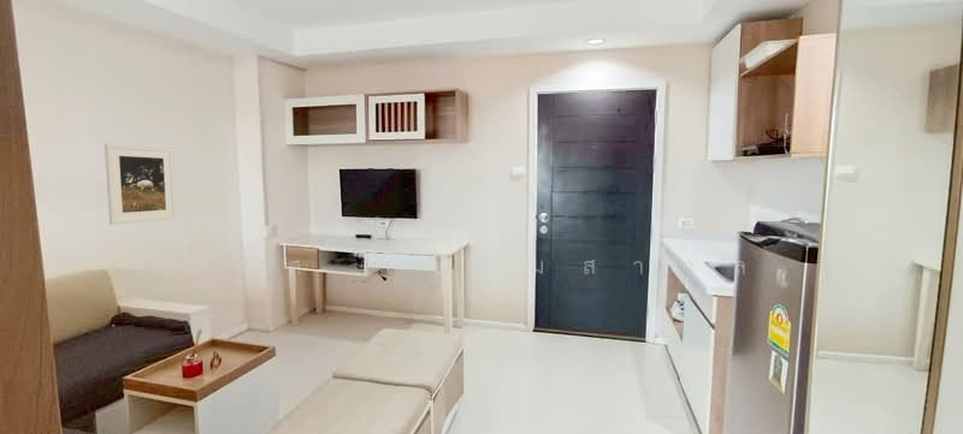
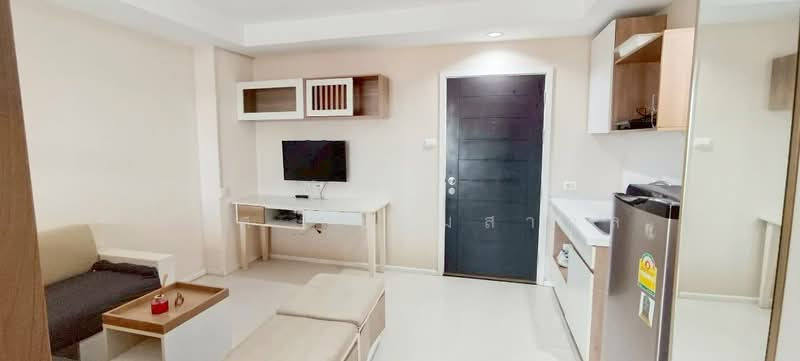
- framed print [104,143,177,226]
